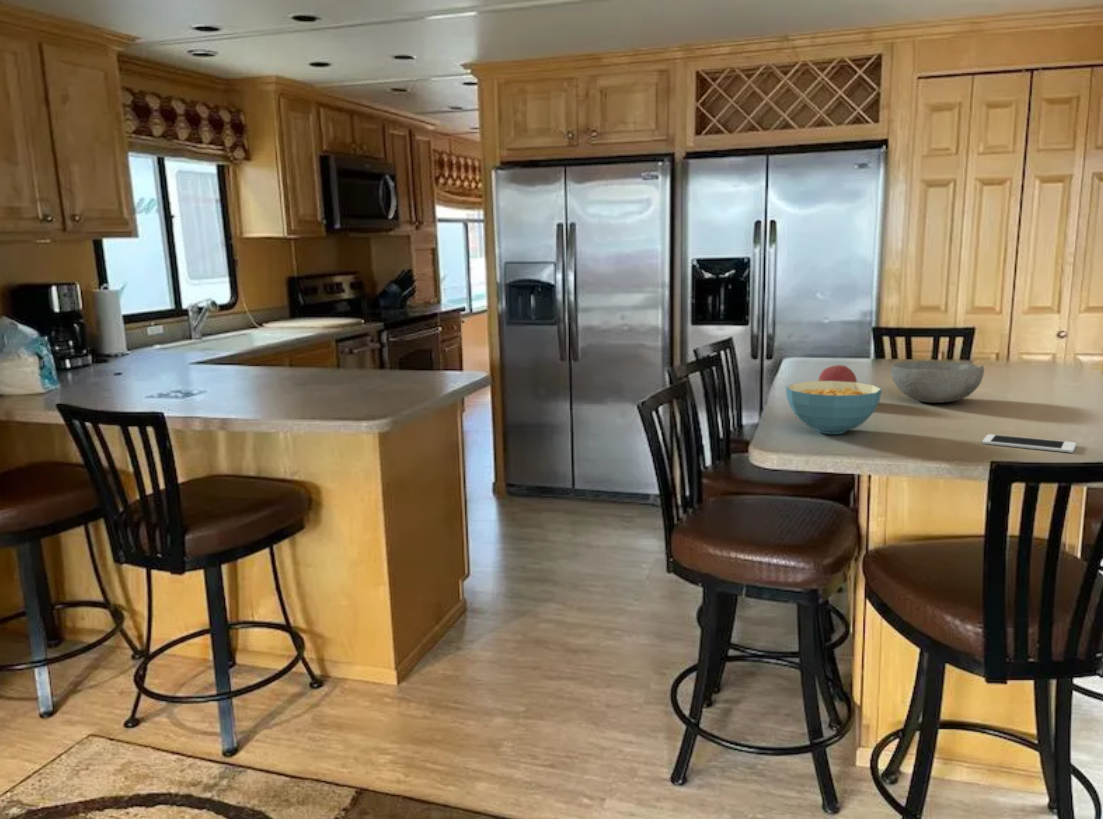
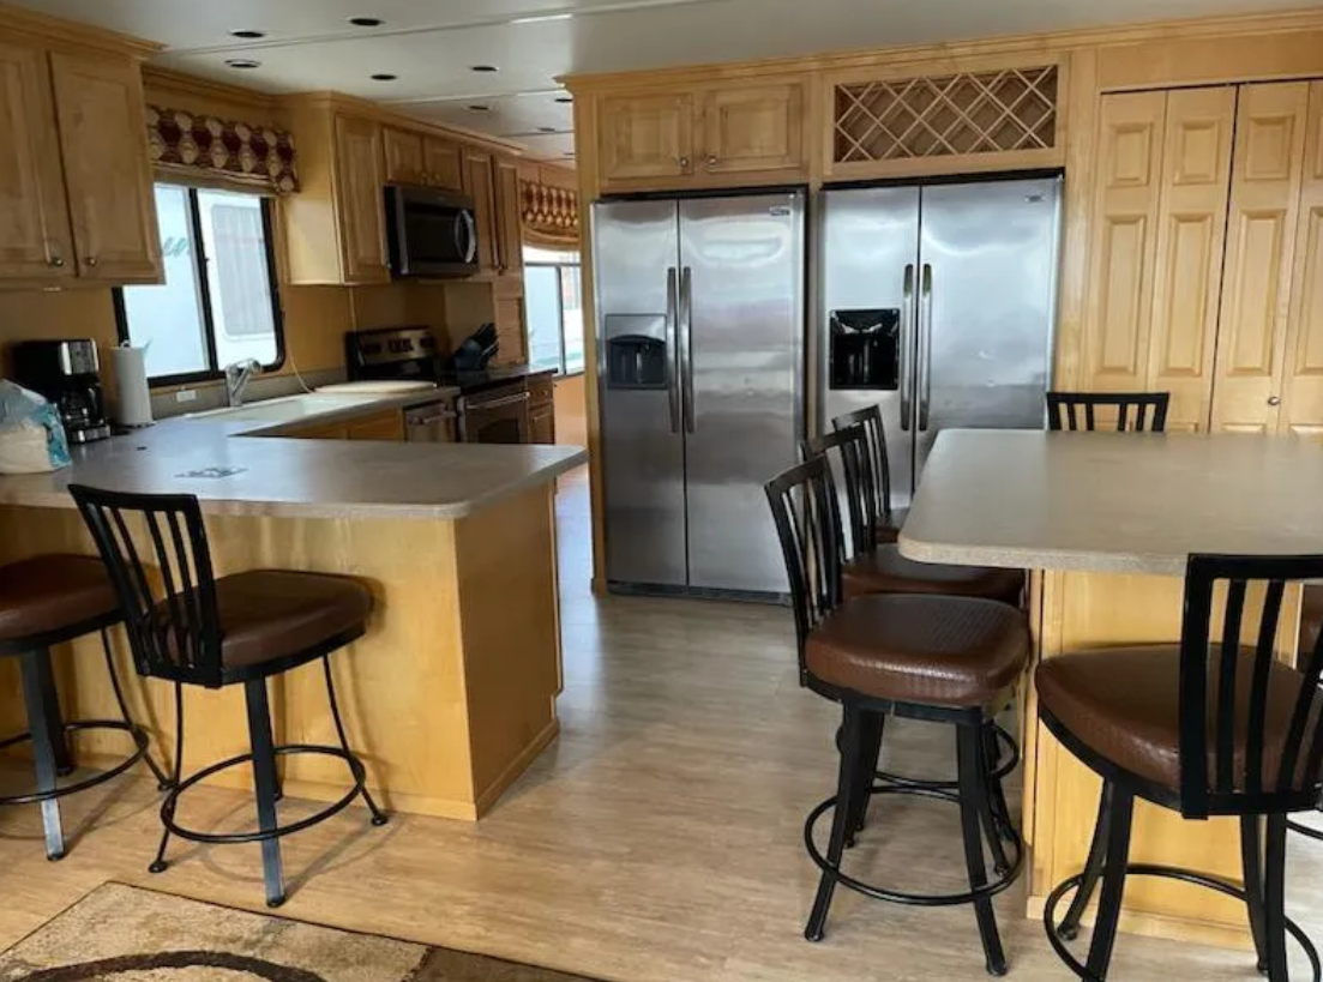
- cell phone [981,433,1077,454]
- cereal bowl [785,380,883,435]
- bowl [890,360,985,404]
- fruit [817,364,858,383]
